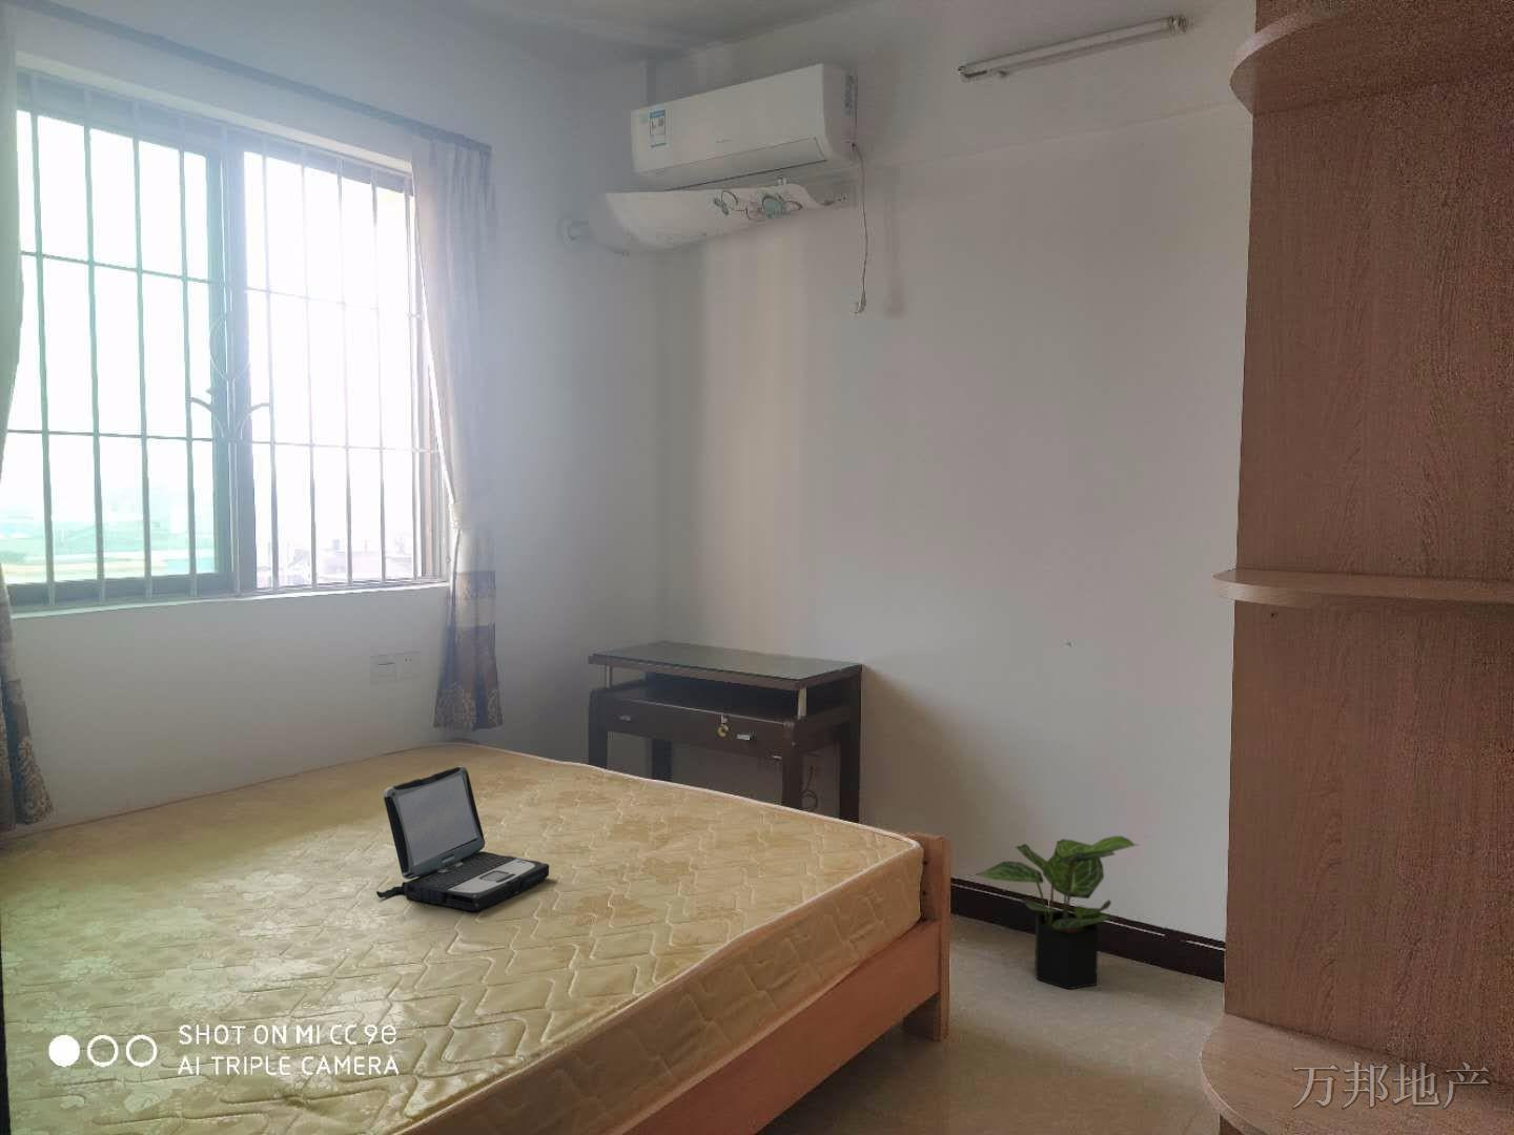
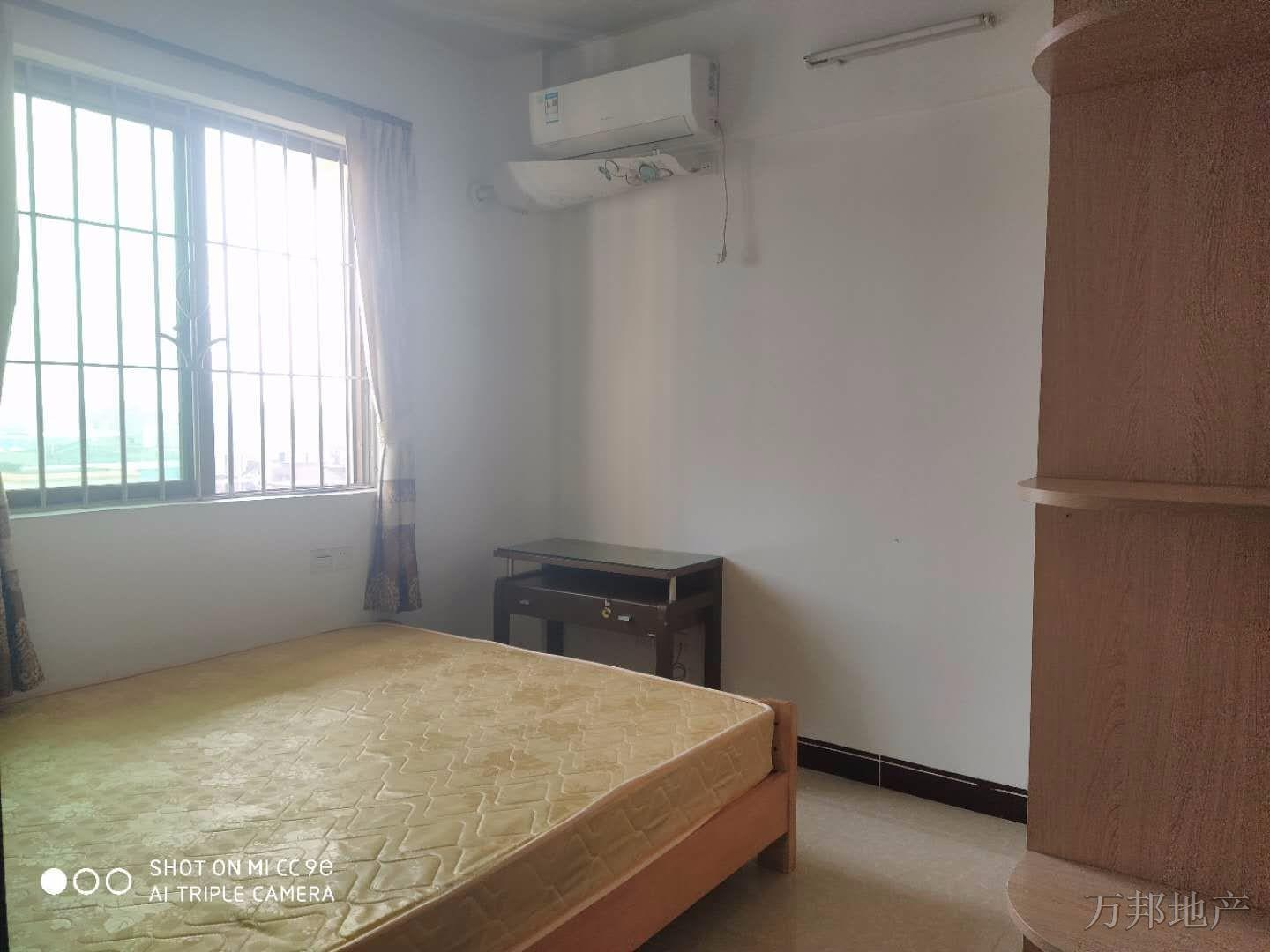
- potted plant [975,836,1141,990]
- laptop [376,765,550,912]
